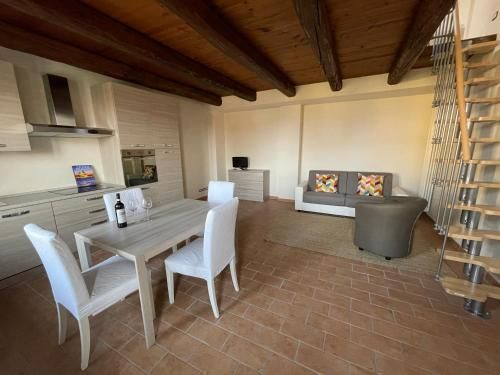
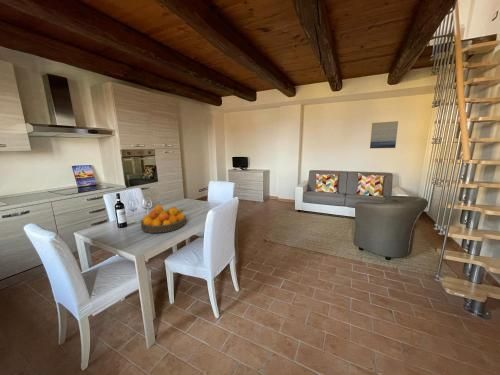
+ wall art [369,120,399,149]
+ fruit bowl [140,204,187,234]
